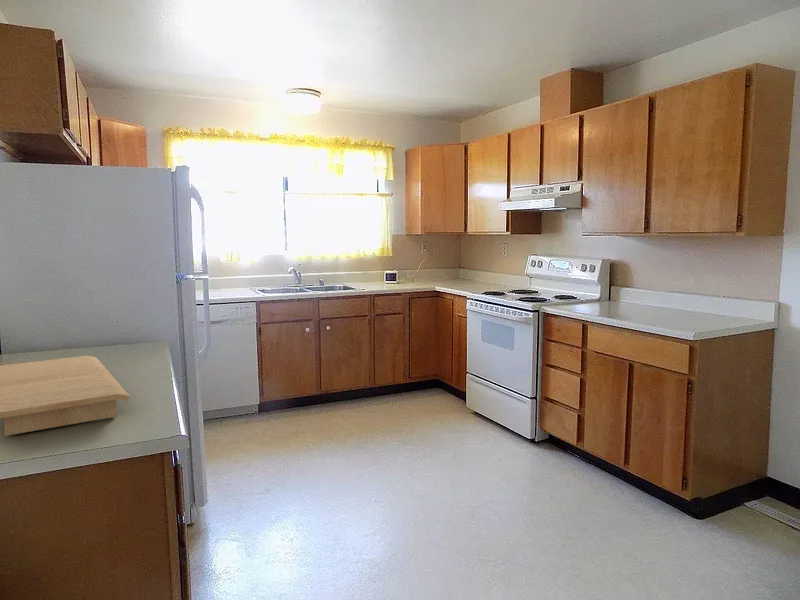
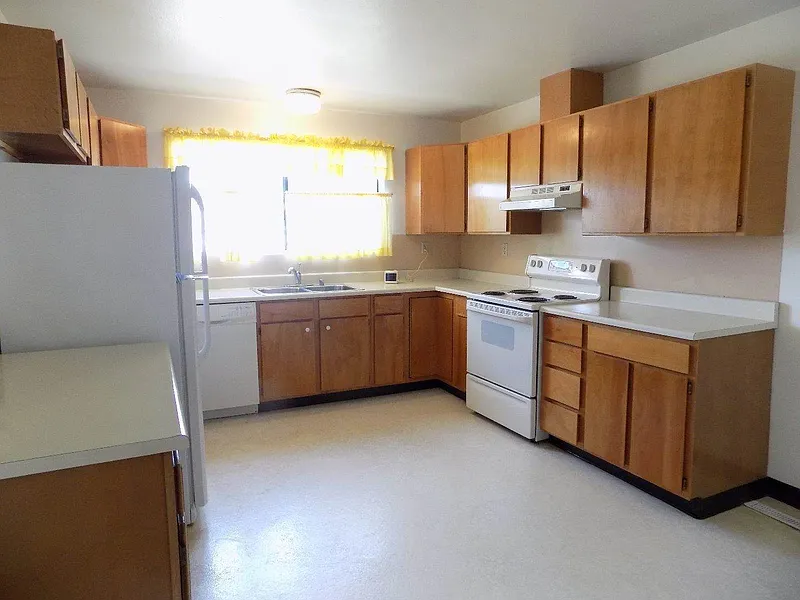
- cutting board [0,355,131,437]
